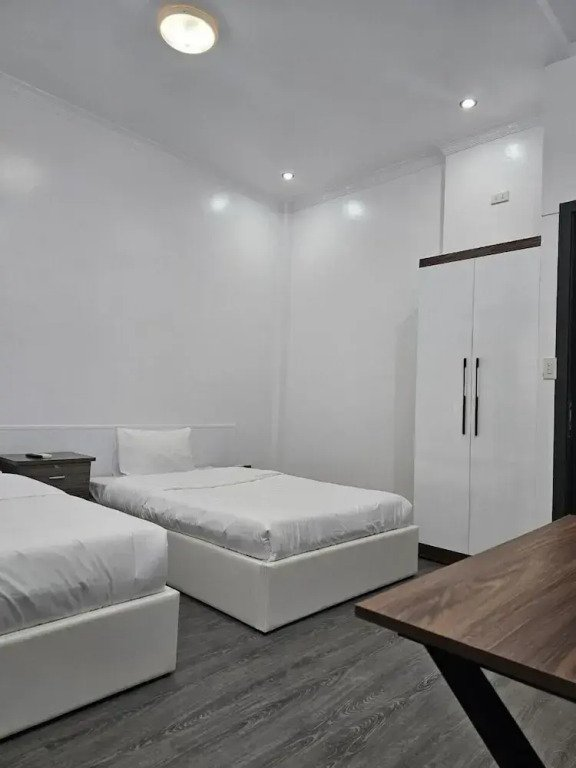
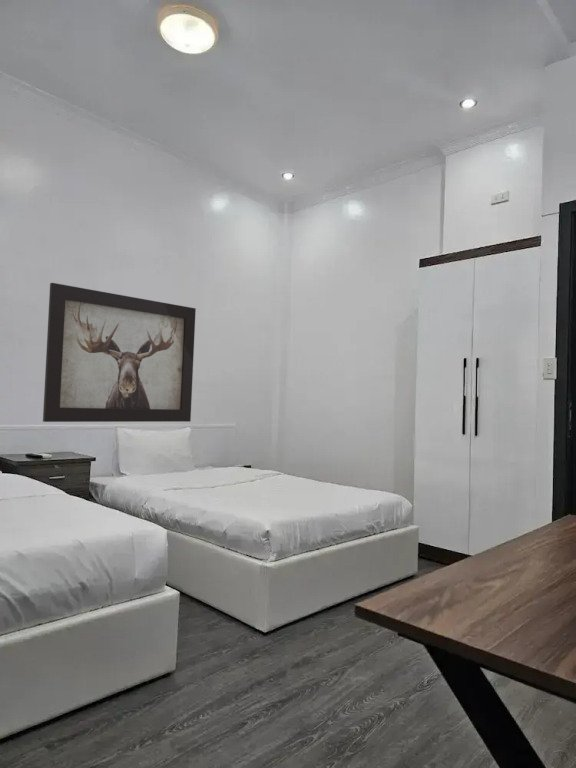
+ wall art [42,282,197,423]
